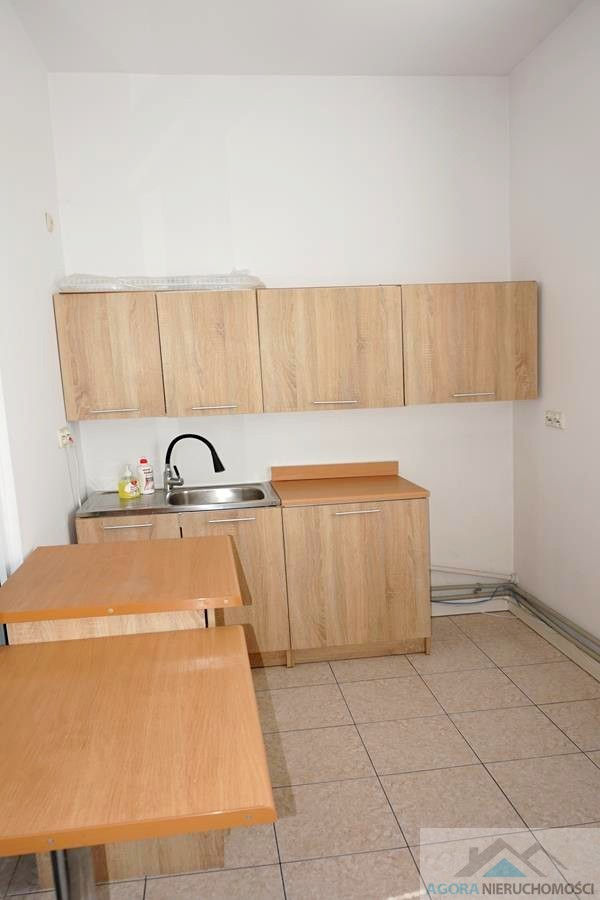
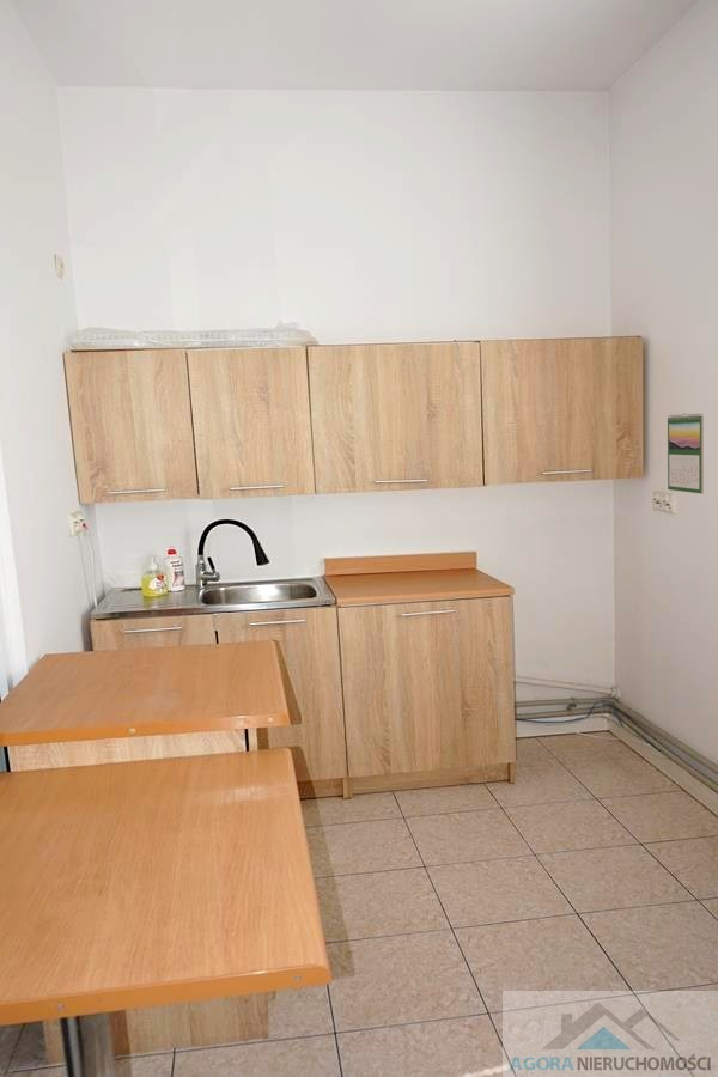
+ calendar [667,412,705,494]
